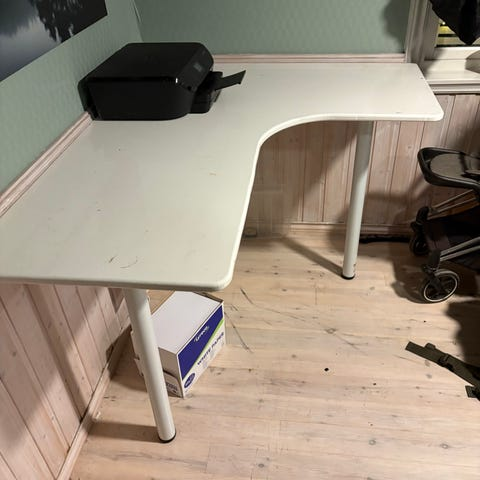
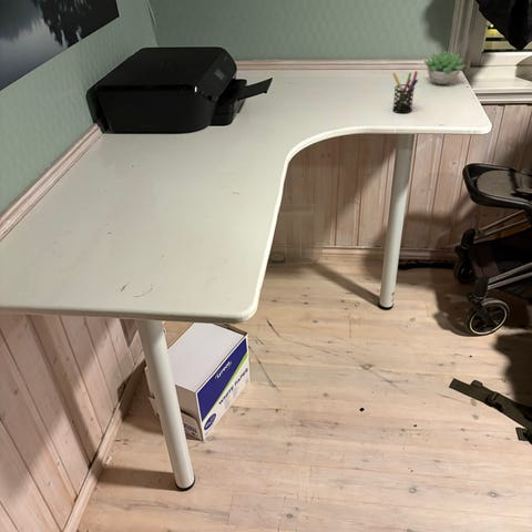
+ pen holder [391,70,419,114]
+ succulent plant [422,50,468,85]
